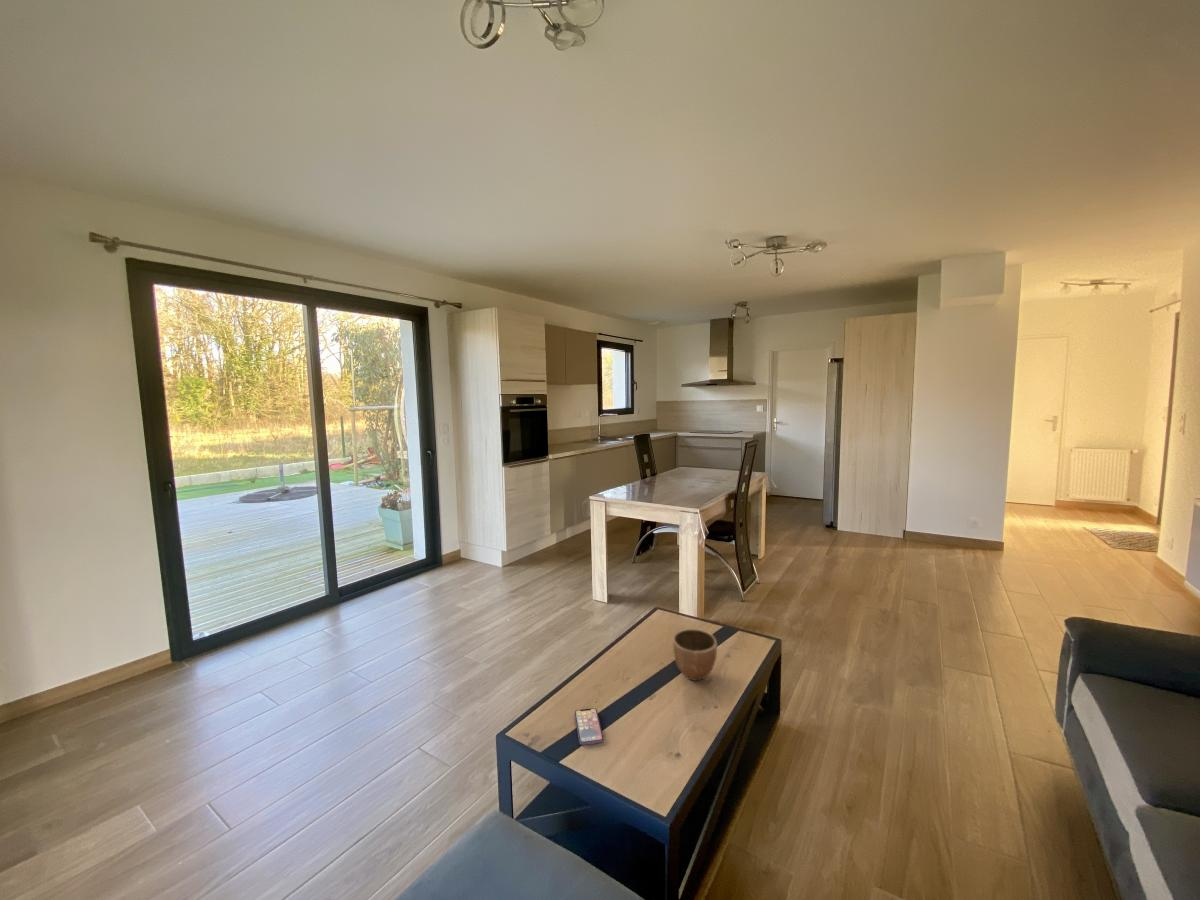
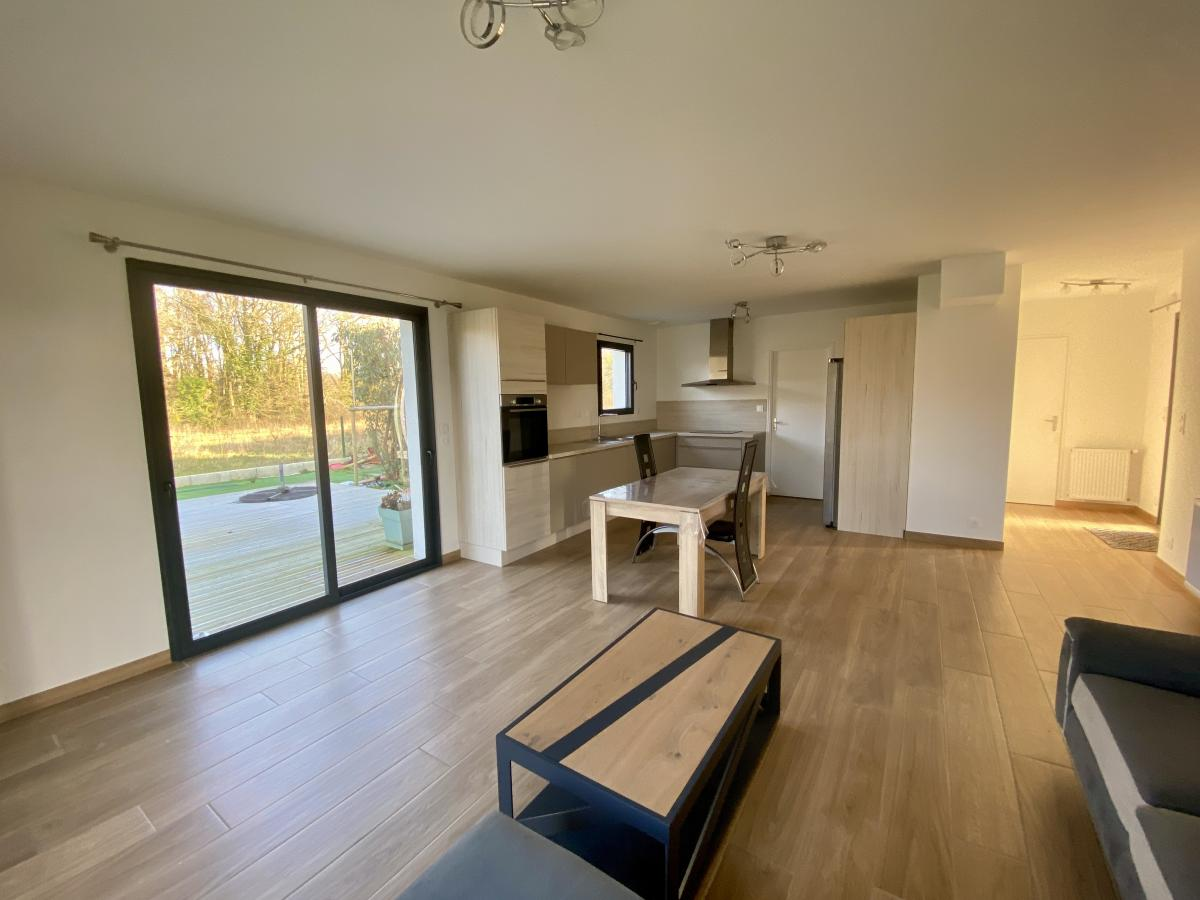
- decorative bowl [672,628,718,682]
- smartphone [574,707,604,746]
